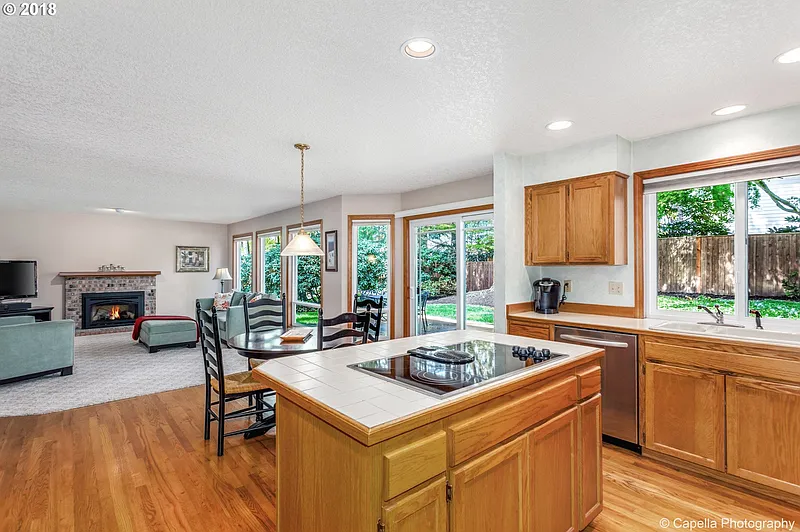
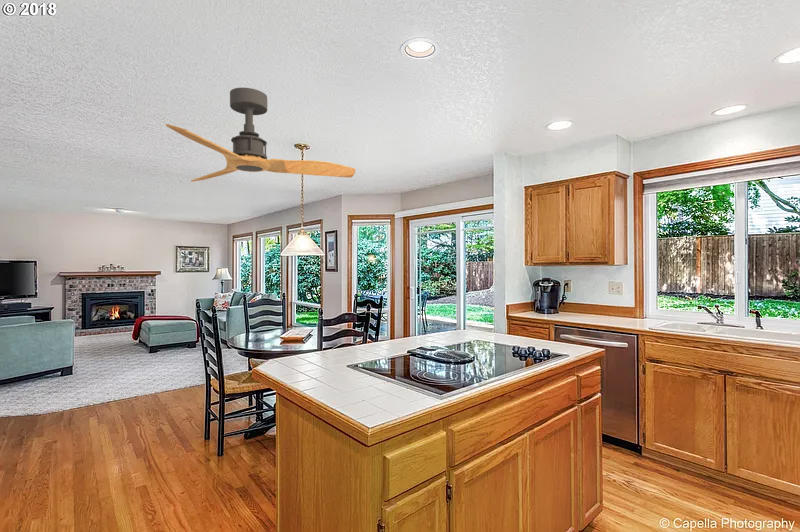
+ ceiling fan [165,87,356,183]
